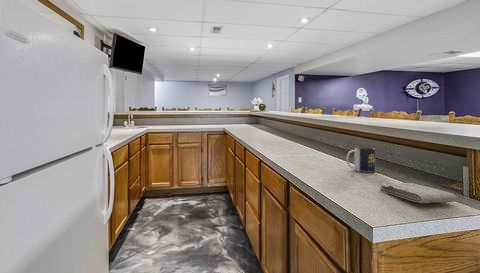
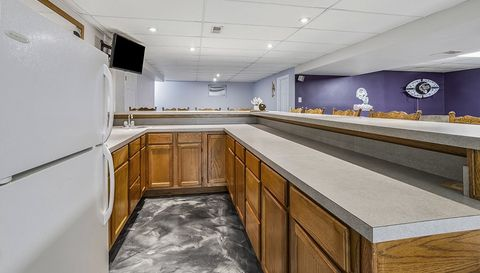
- mug [345,147,377,173]
- washcloth [379,182,458,204]
